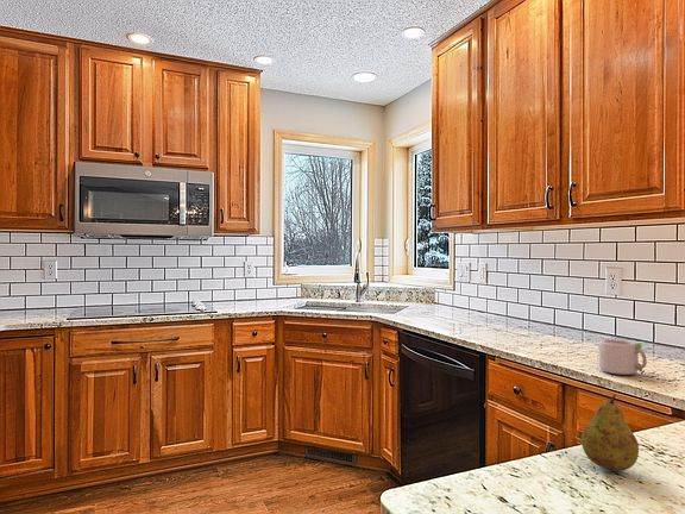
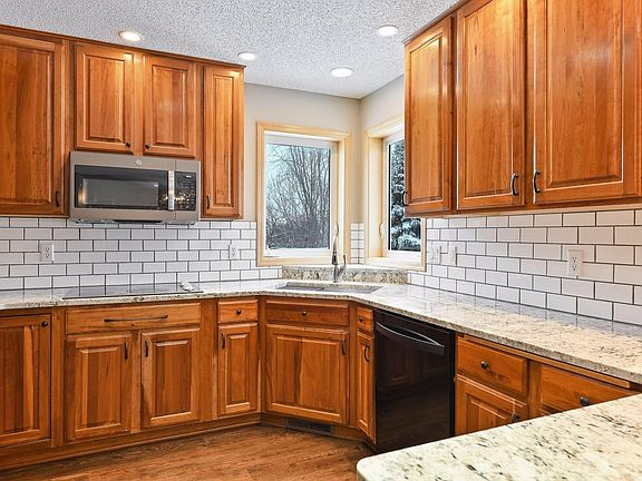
- fruit [580,394,640,472]
- mug [597,338,648,376]
